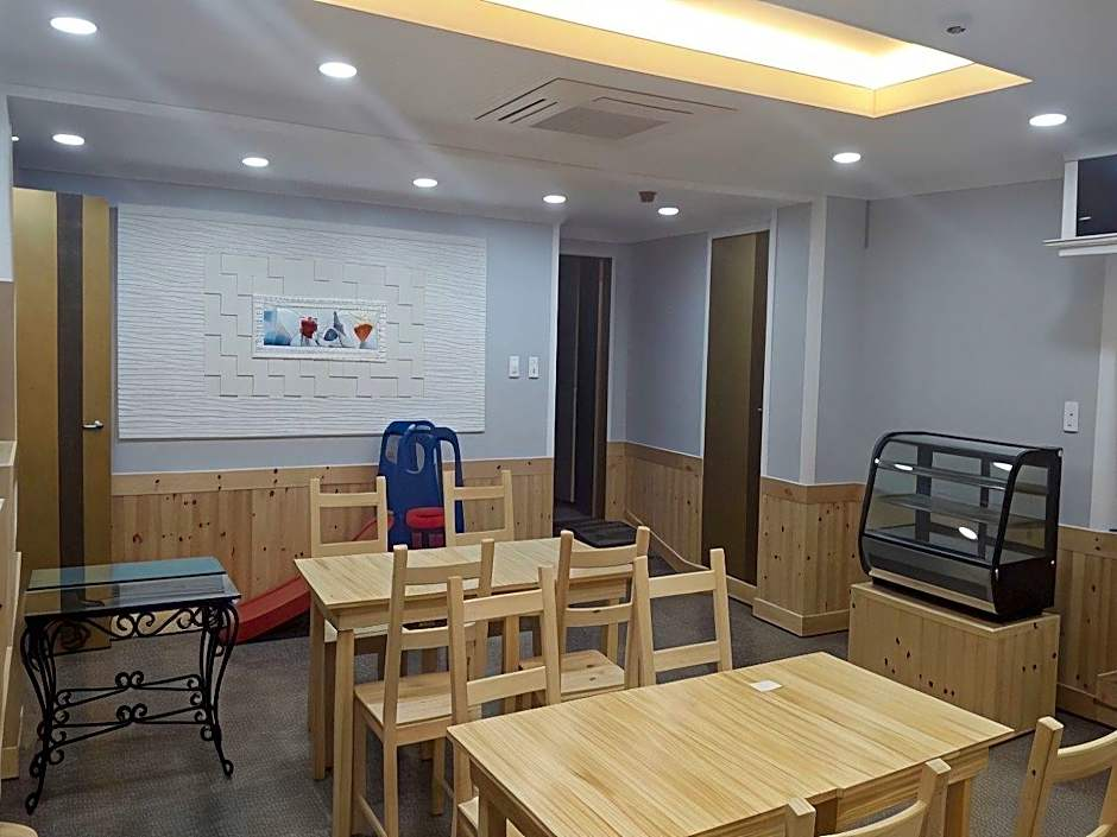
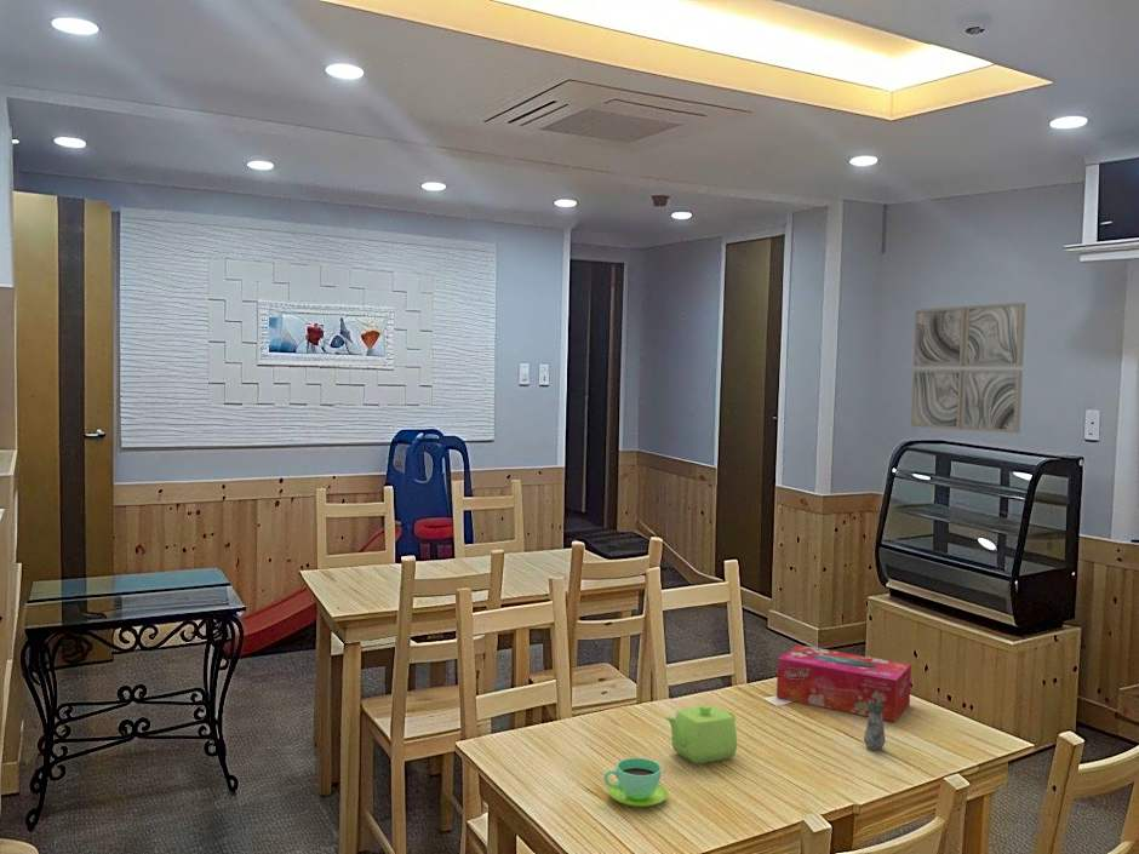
+ wall art [910,302,1026,435]
+ cup [603,757,669,808]
+ teapot [663,704,738,766]
+ tissue box [775,644,912,723]
+ salt shaker [863,701,887,751]
